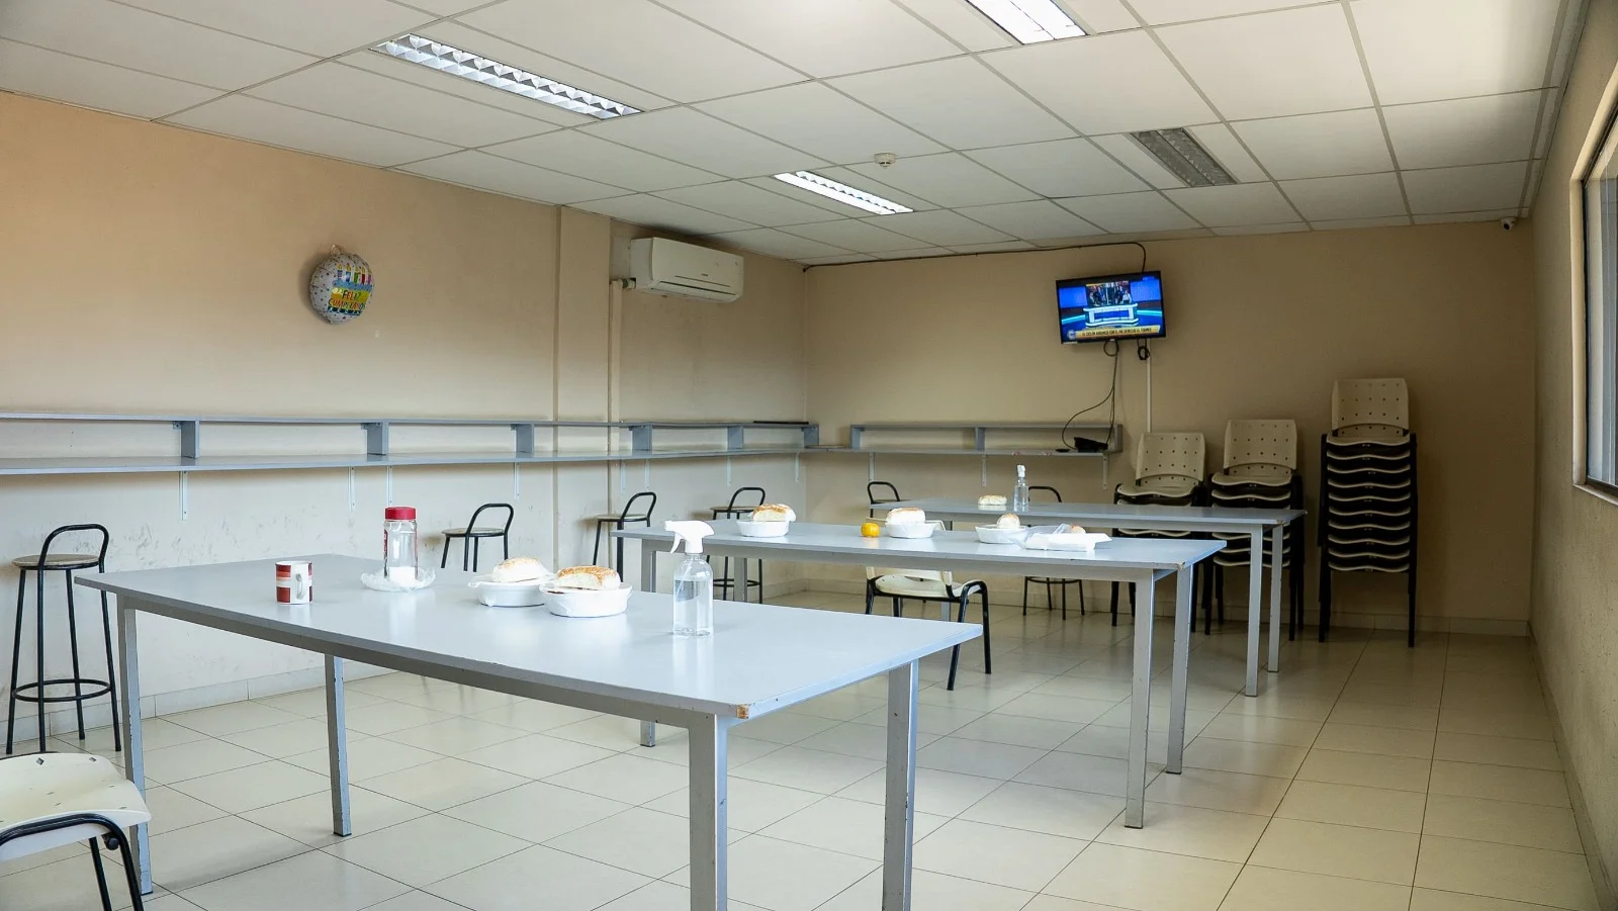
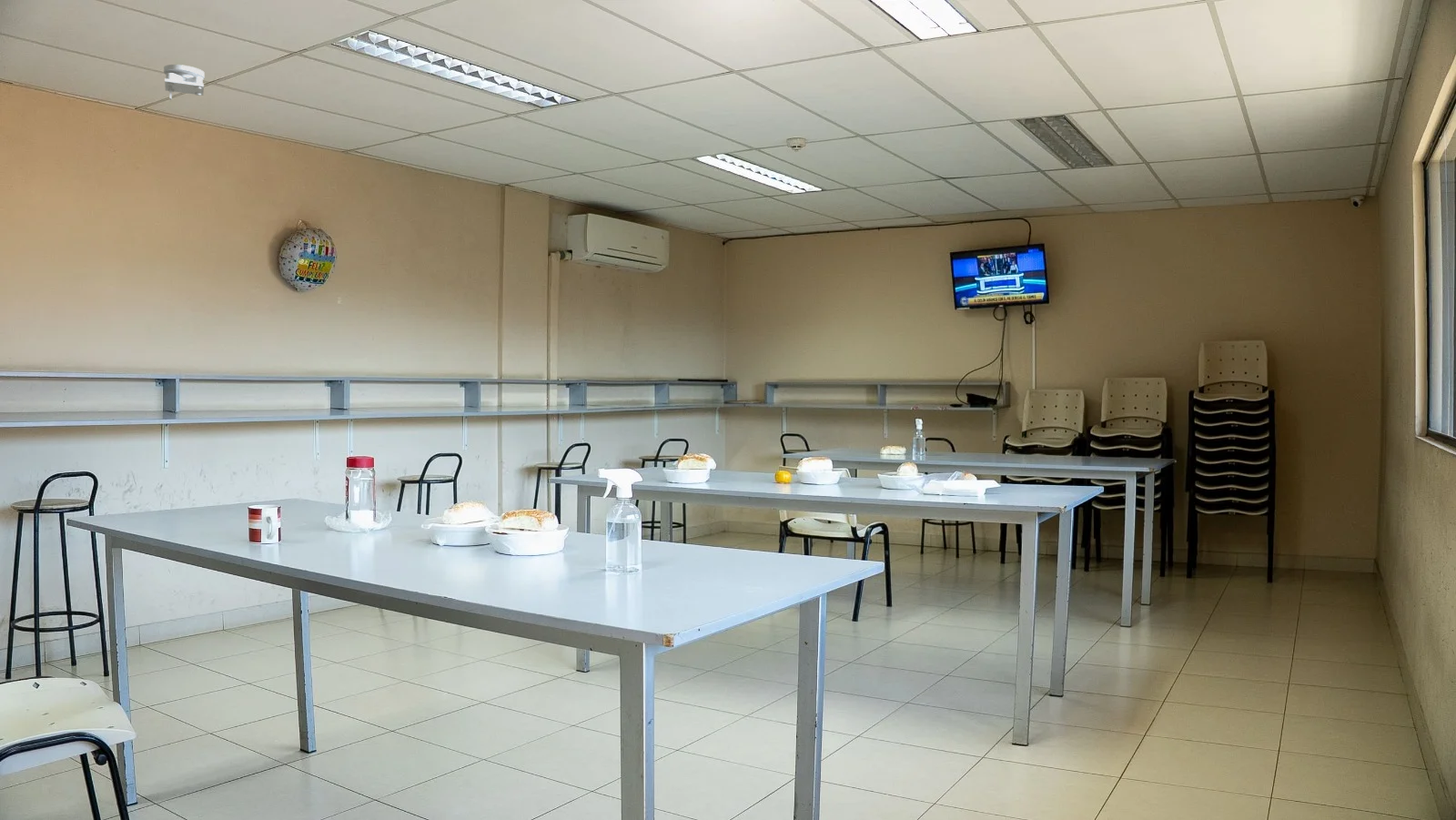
+ smoke detector [163,64,206,101]
